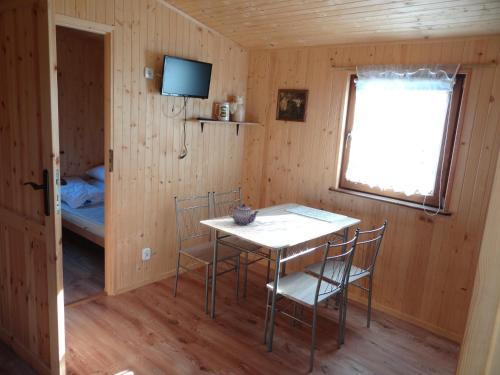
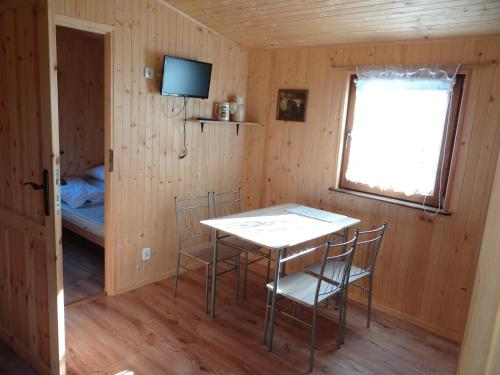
- teapot [227,203,260,226]
